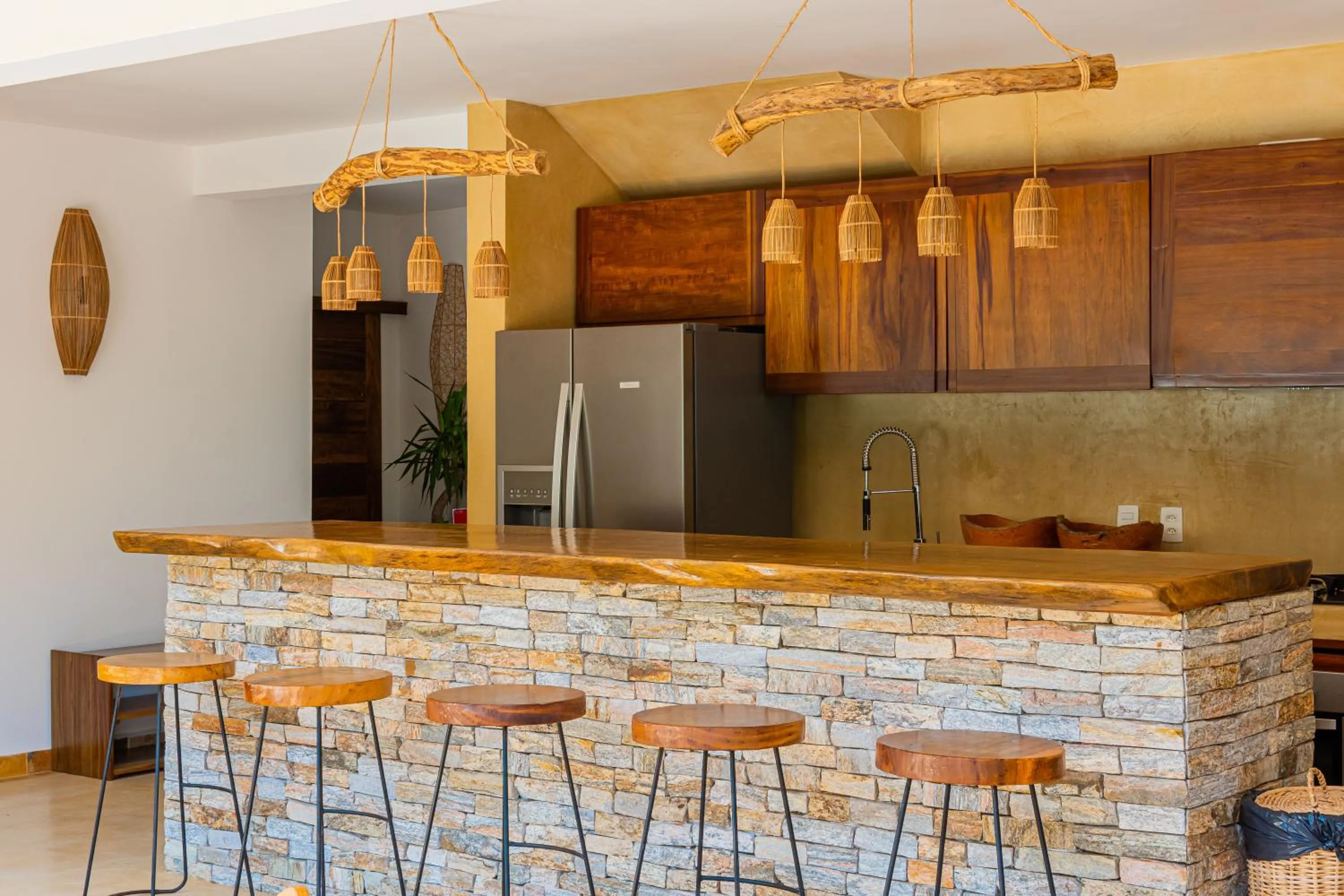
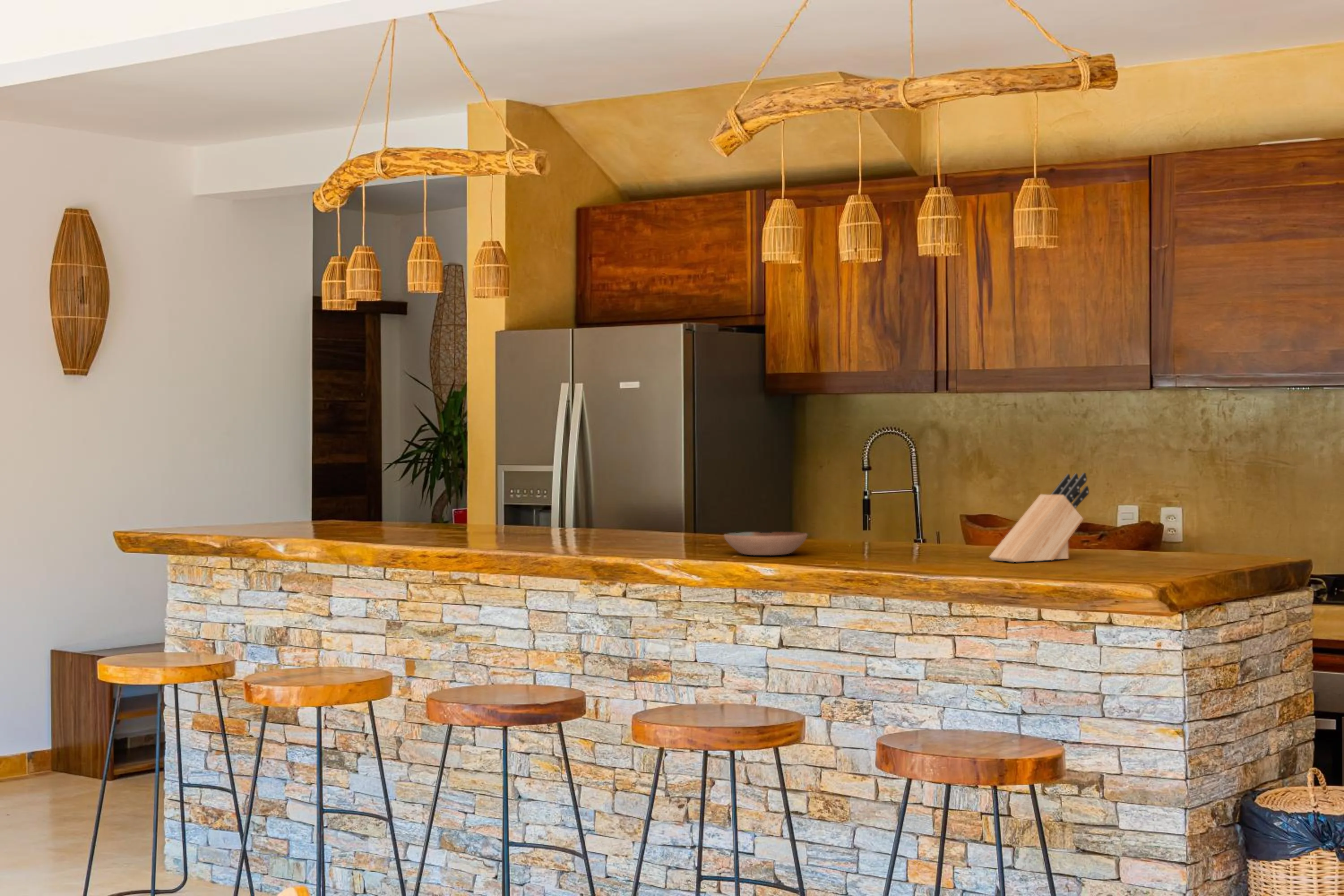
+ knife block [989,472,1090,563]
+ bowl [724,531,808,556]
